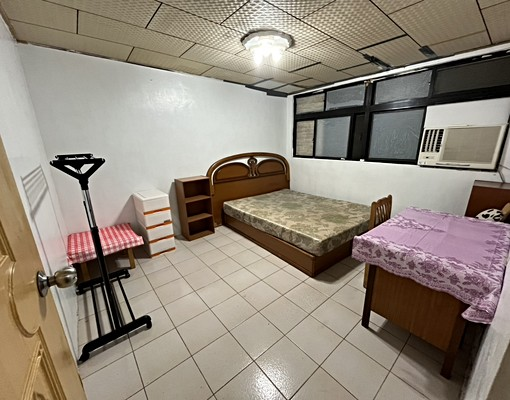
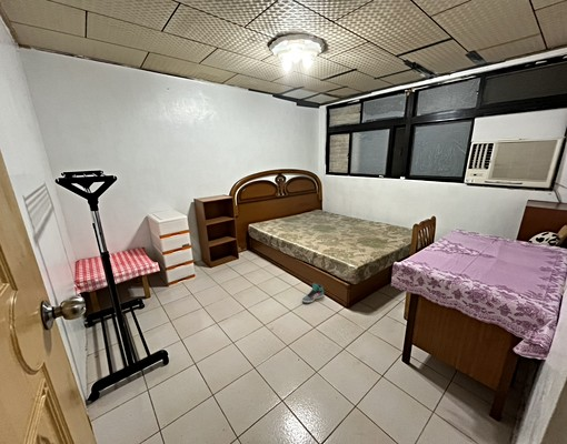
+ sneaker [301,282,325,304]
